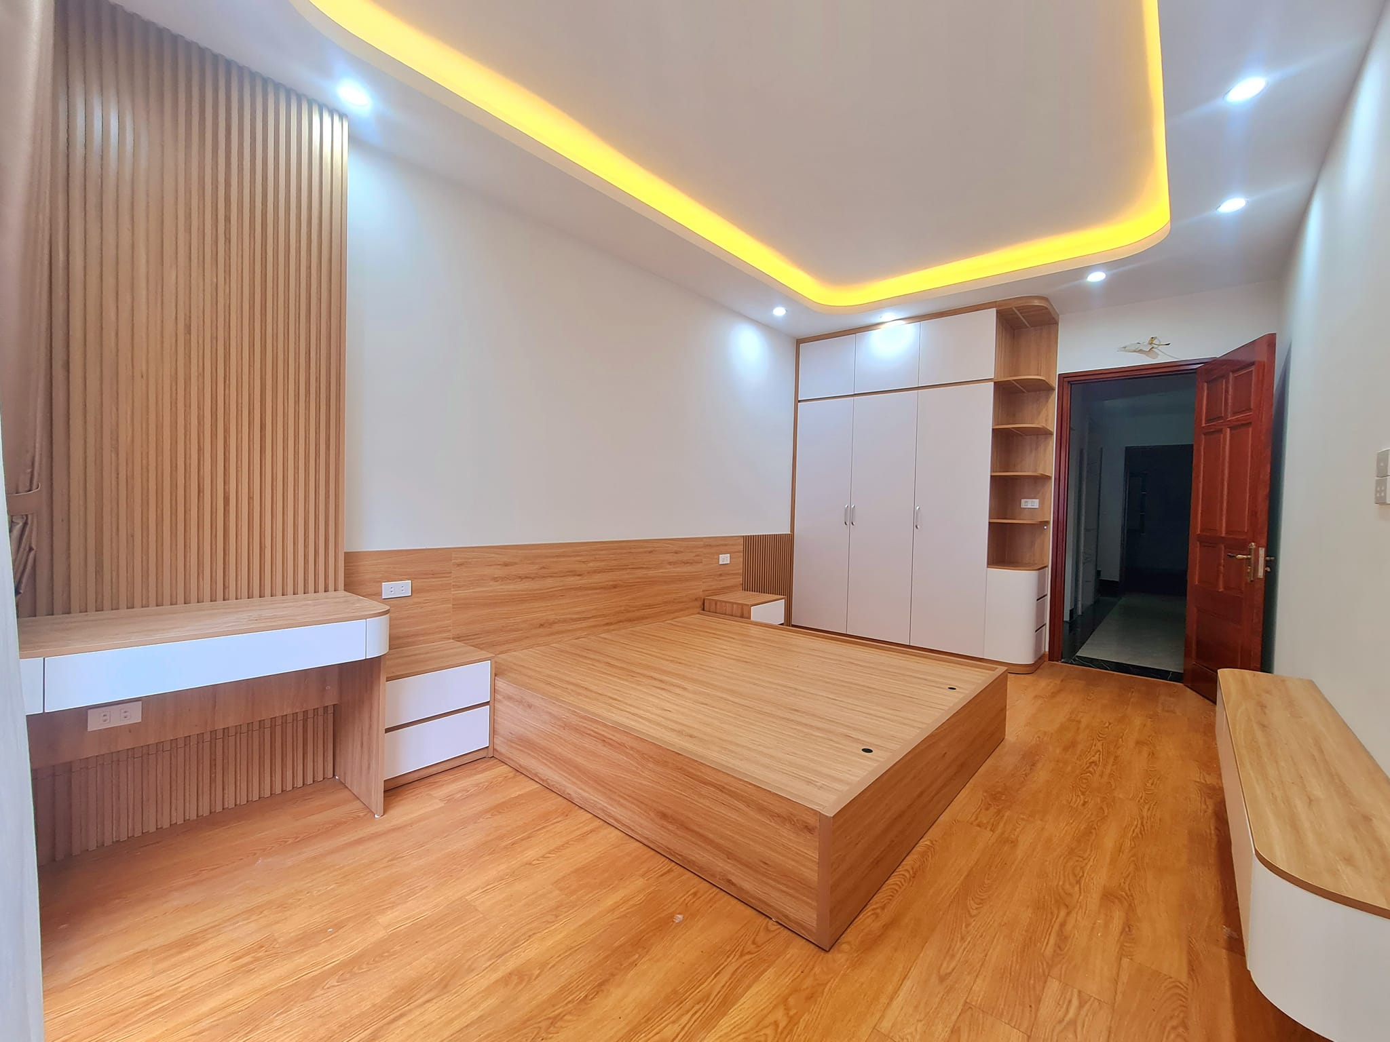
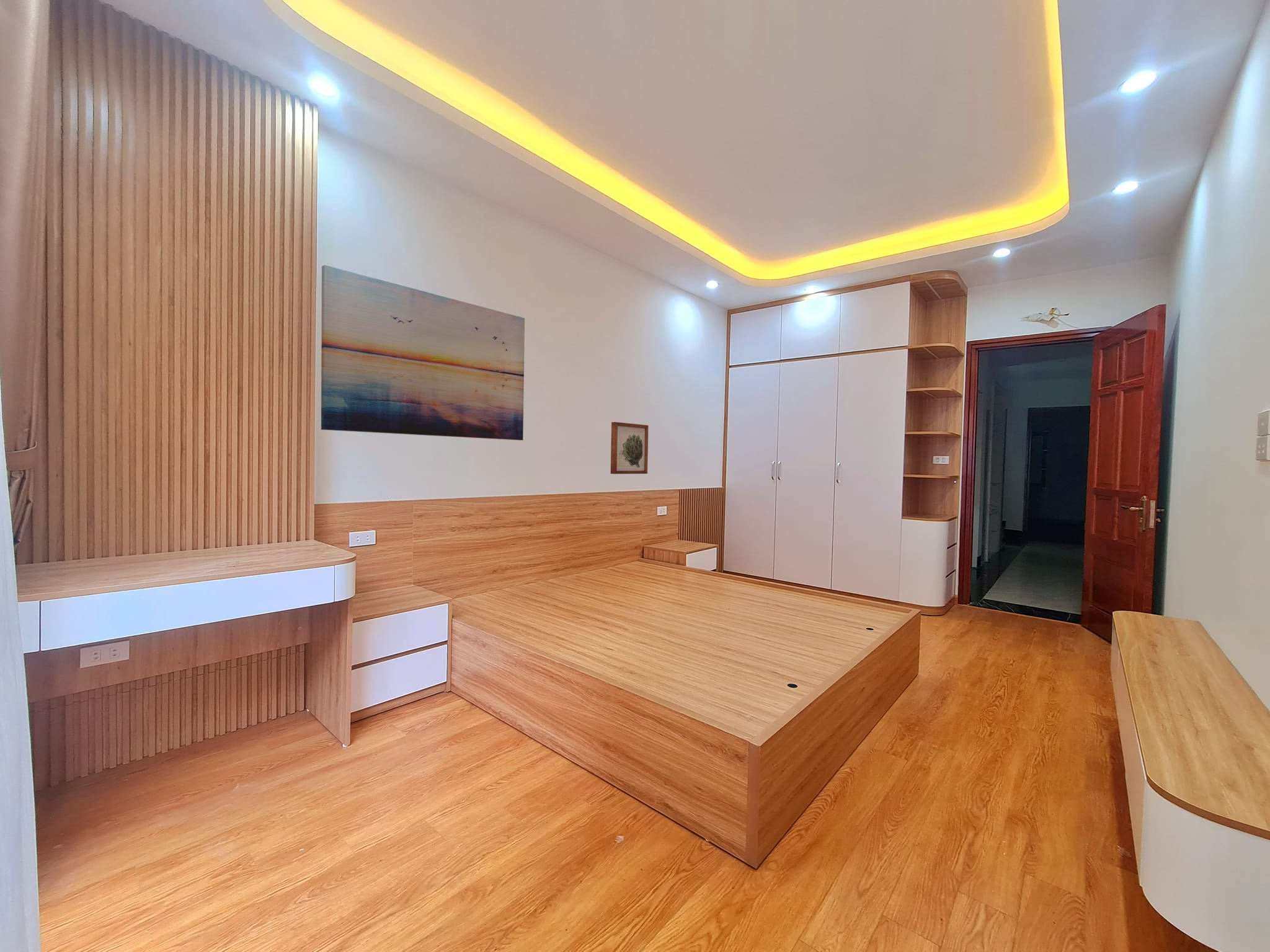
+ wall art [610,421,649,475]
+ wall art [321,264,525,441]
